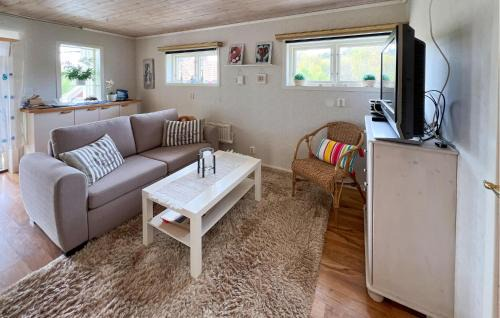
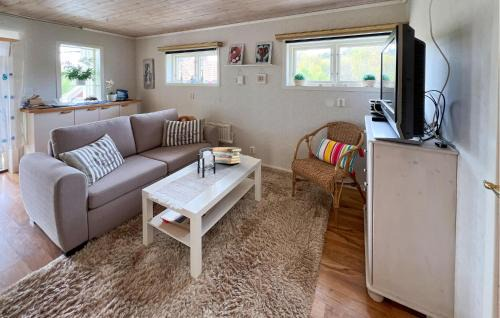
+ book stack [210,146,243,165]
